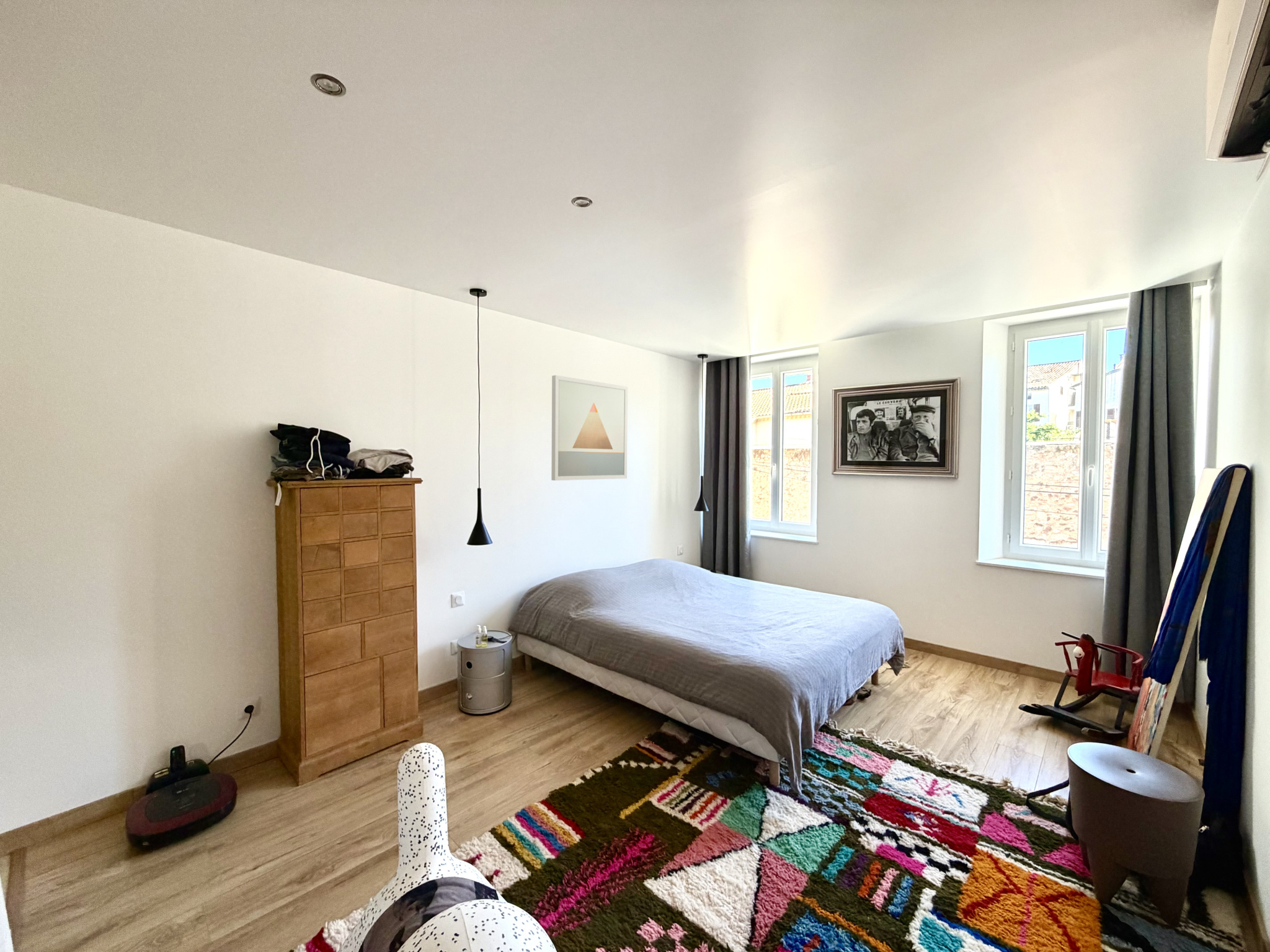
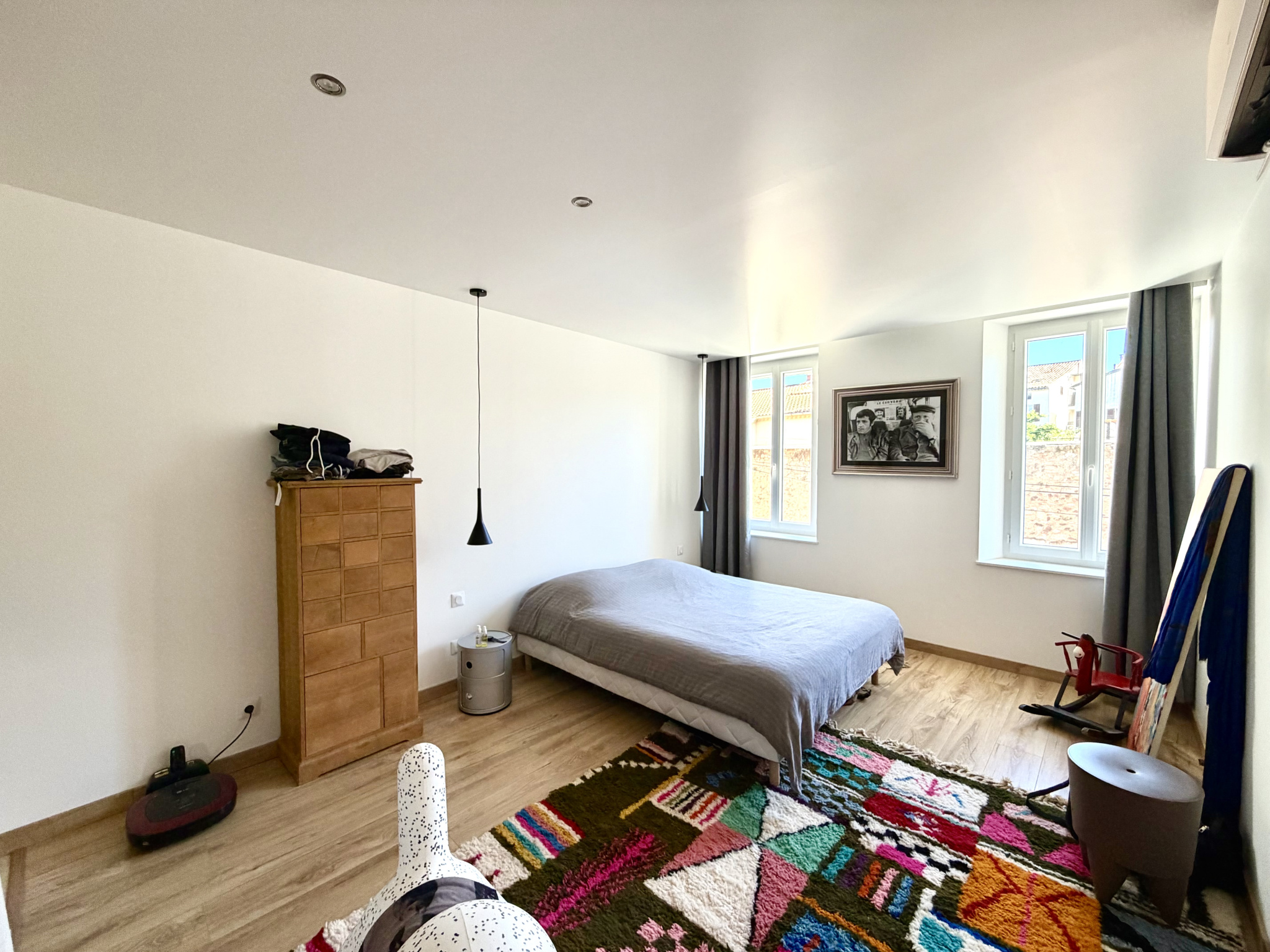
- wall art [551,374,628,481]
